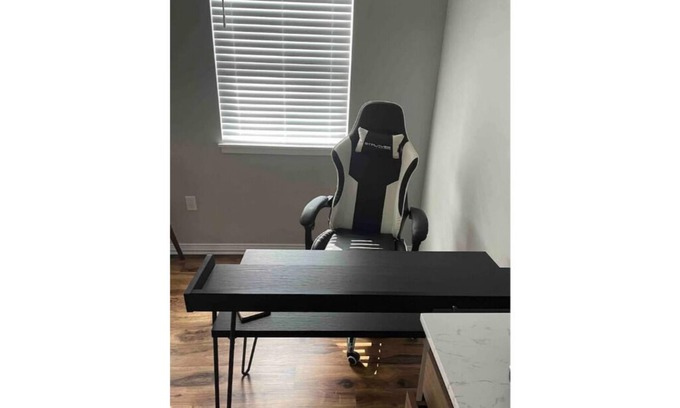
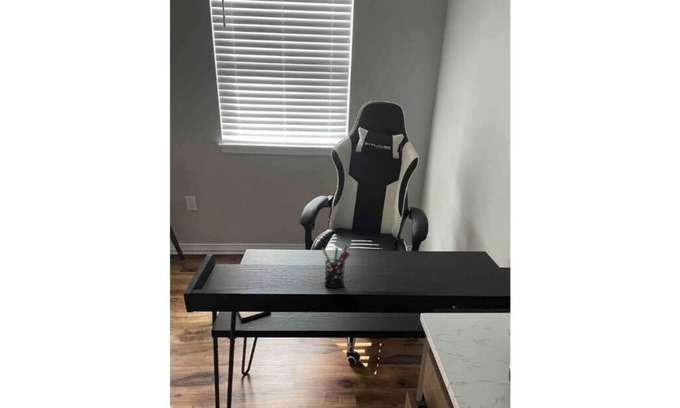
+ pen holder [321,244,351,289]
